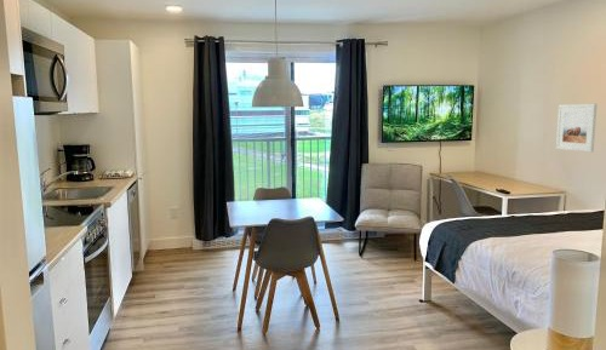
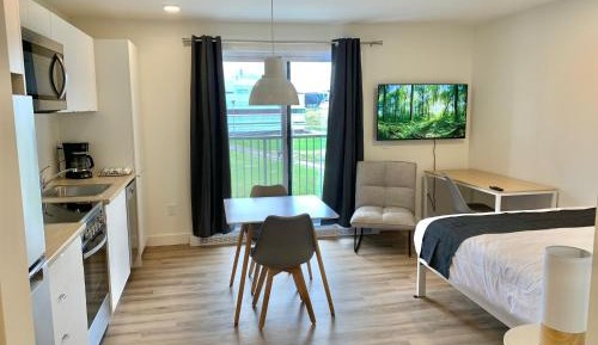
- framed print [555,103,598,154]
